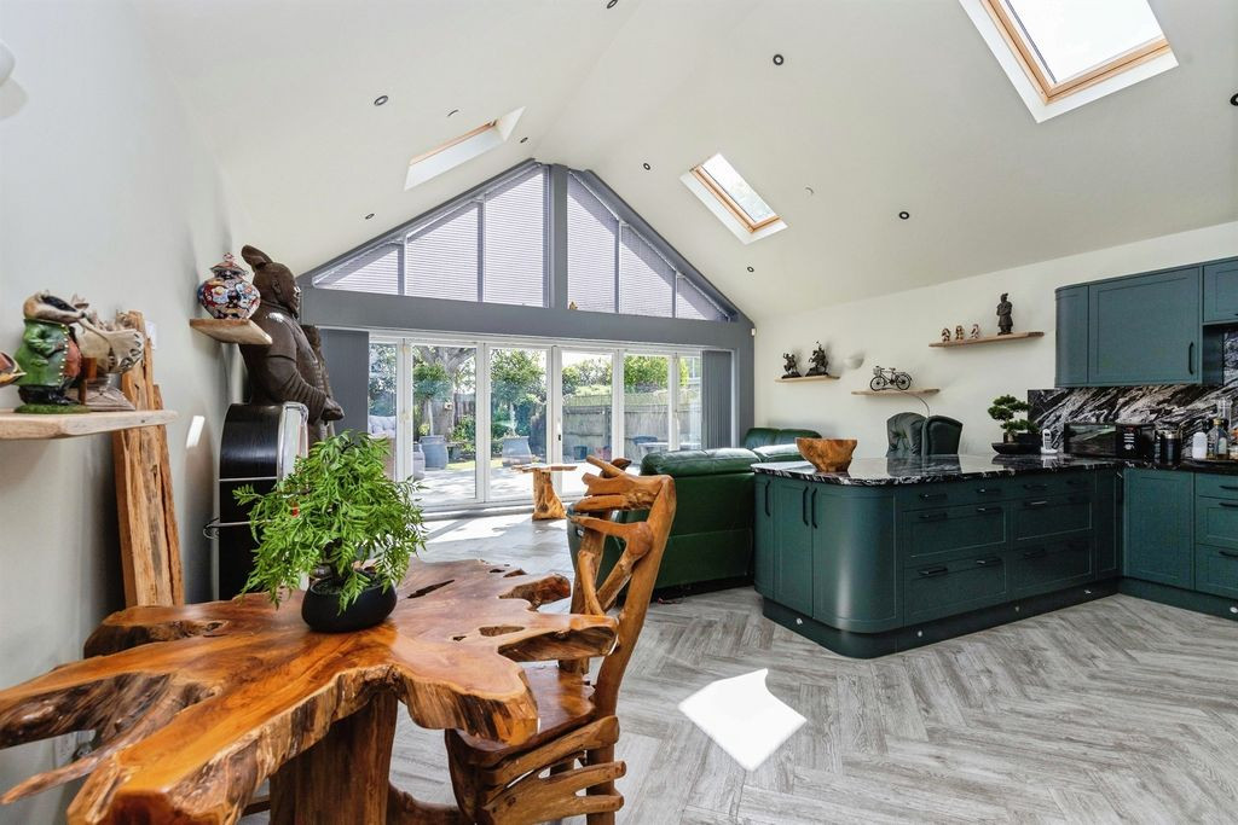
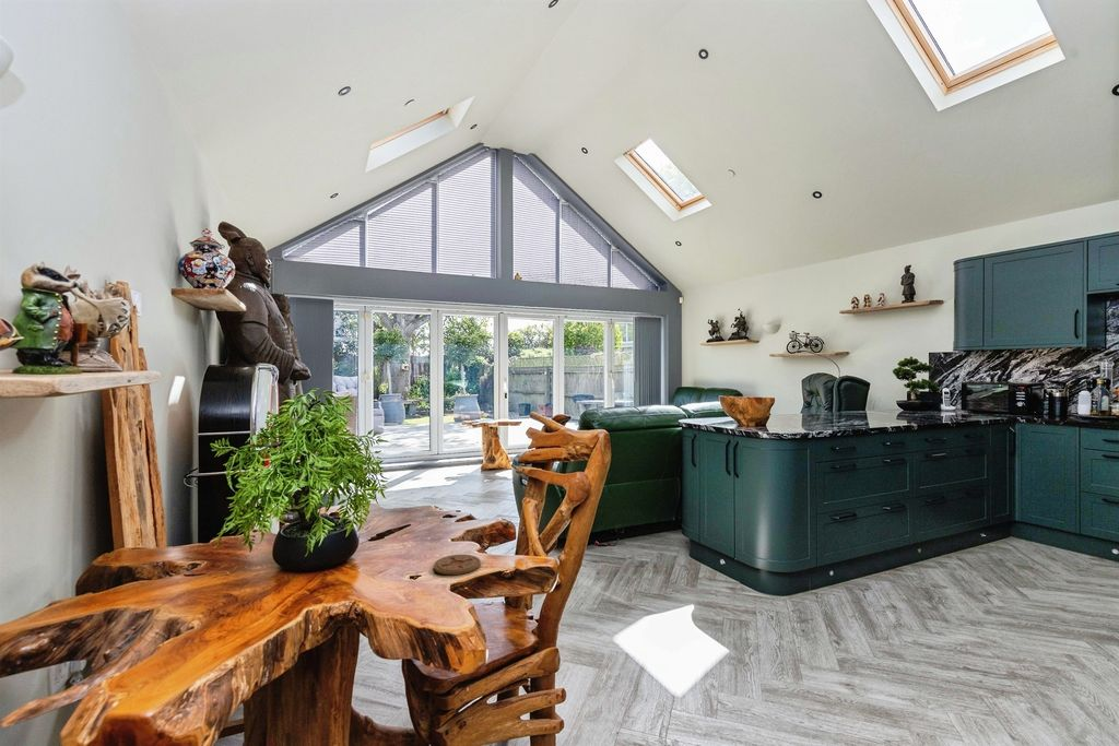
+ coaster [433,554,482,576]
